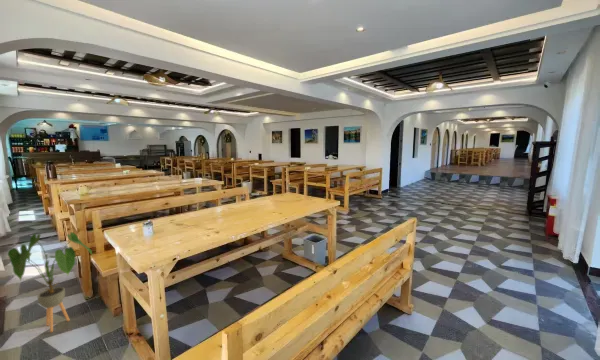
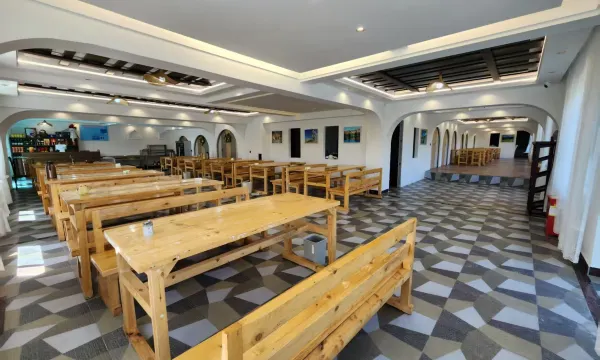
- house plant [7,231,93,334]
